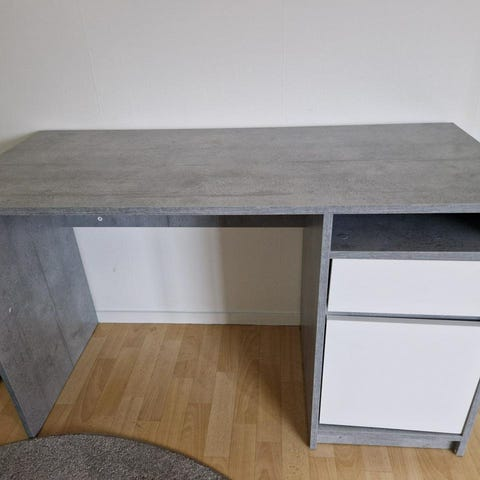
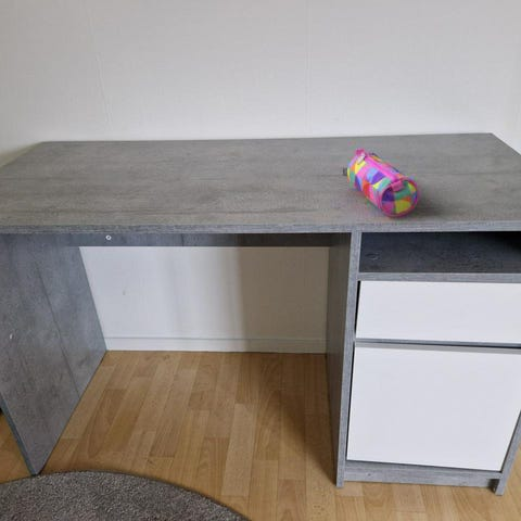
+ pencil case [342,148,420,218]
